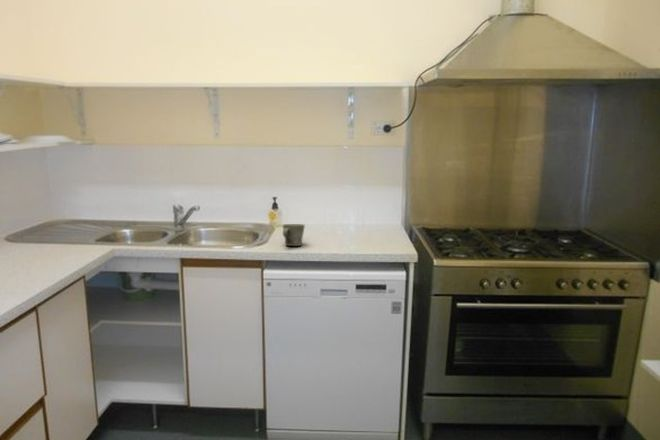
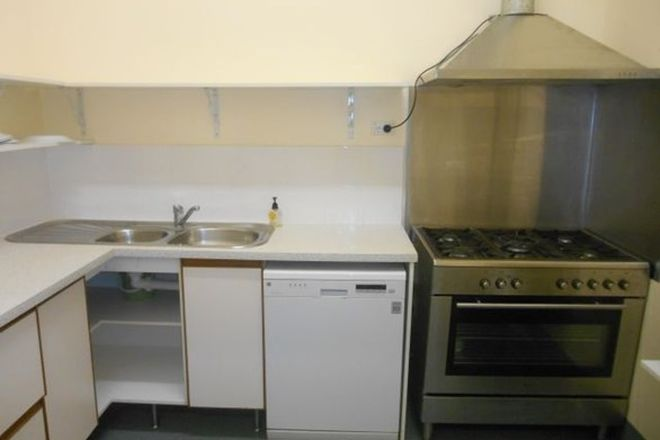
- mug [281,223,306,247]
